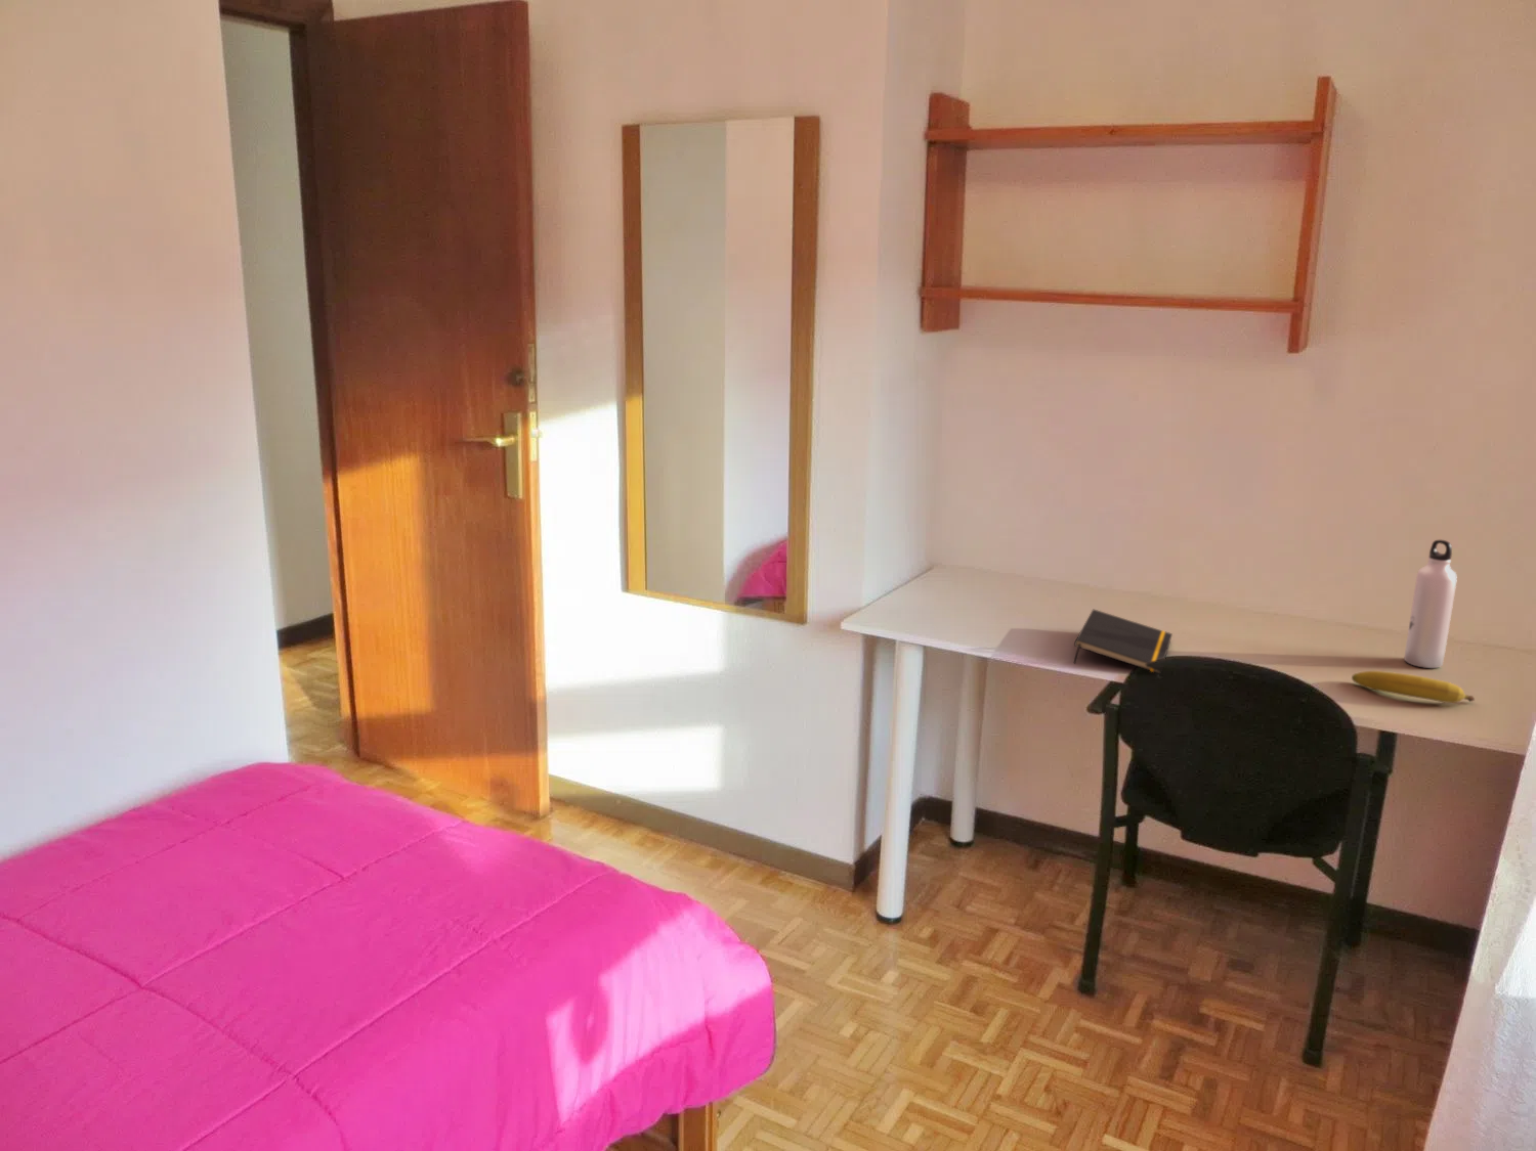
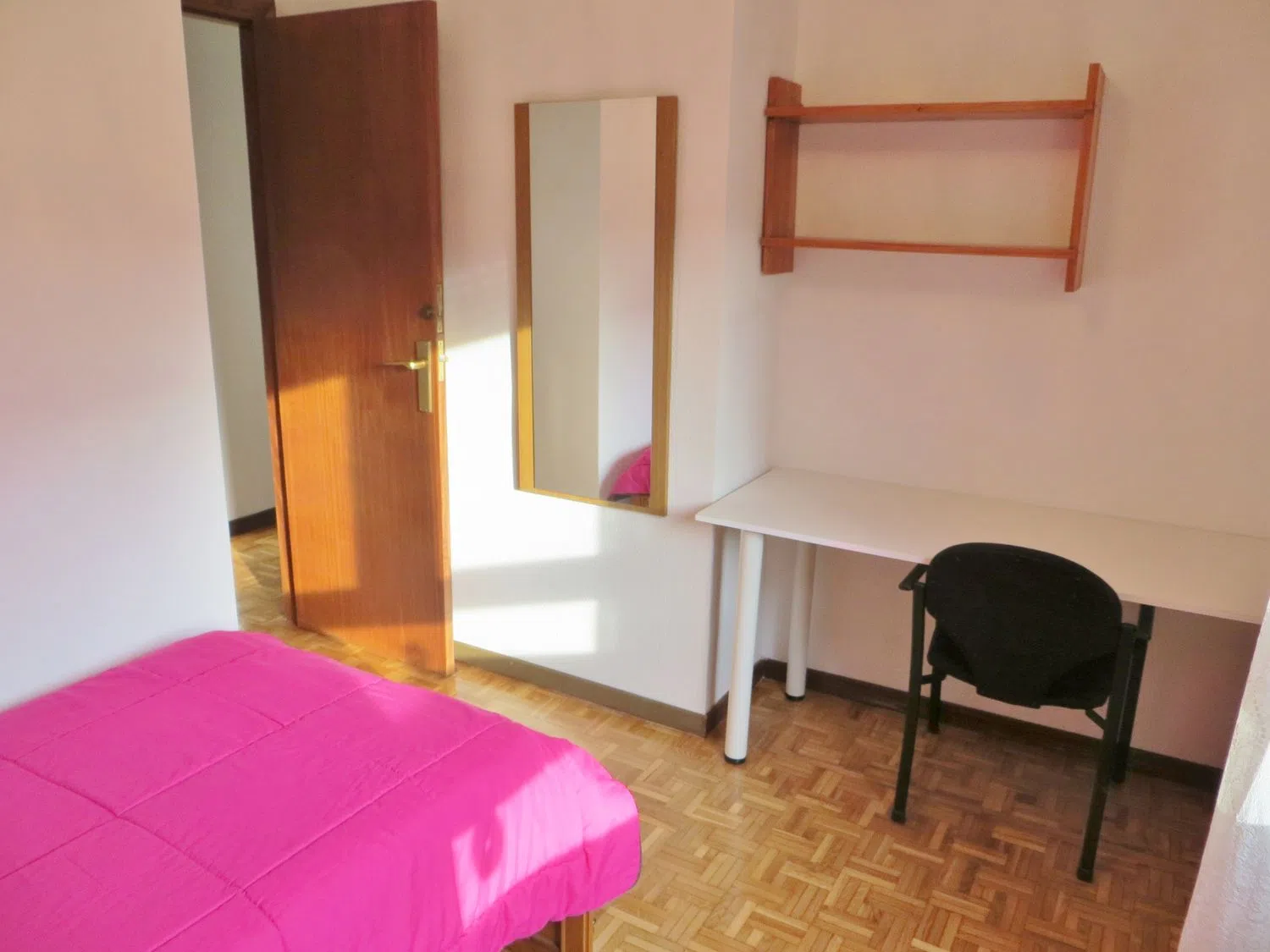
- fruit [1351,670,1476,704]
- notepad [1073,609,1173,676]
- water bottle [1403,538,1459,669]
